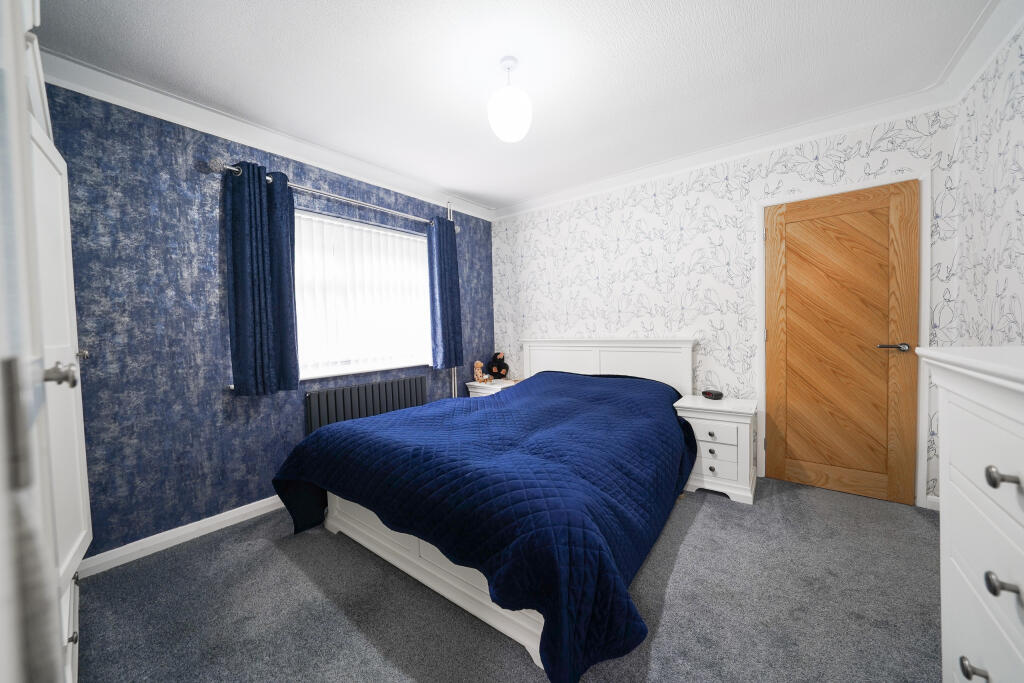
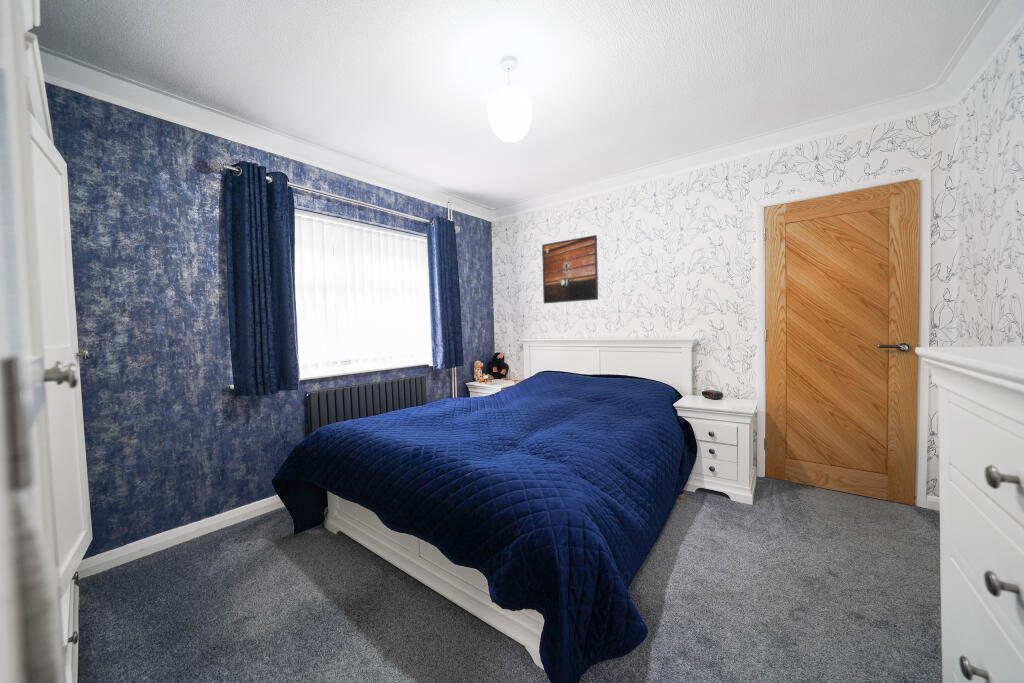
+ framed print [541,234,599,304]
